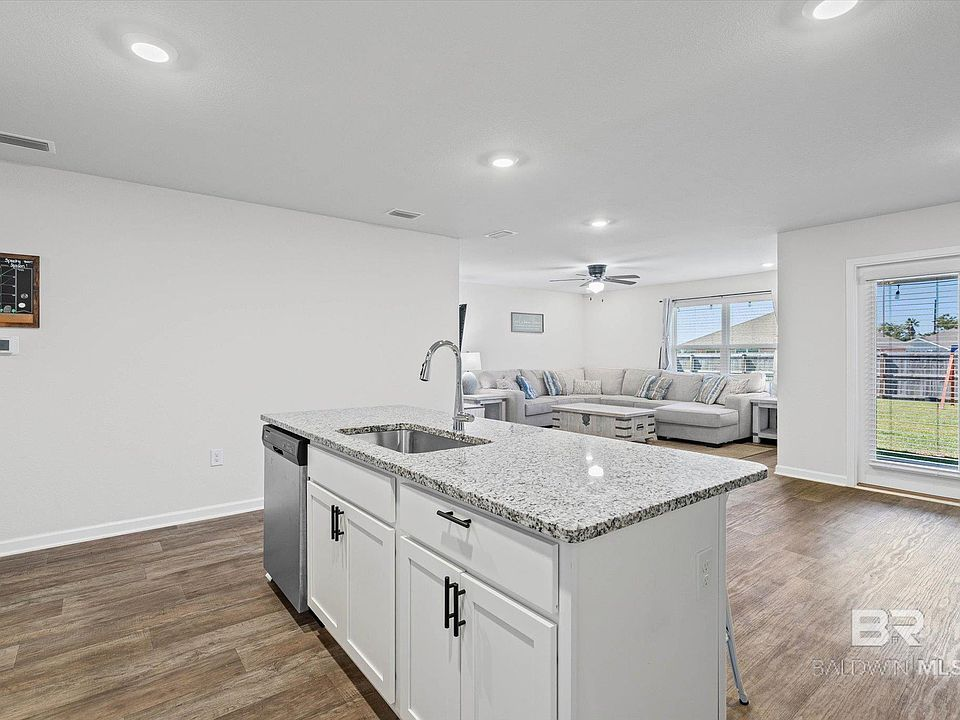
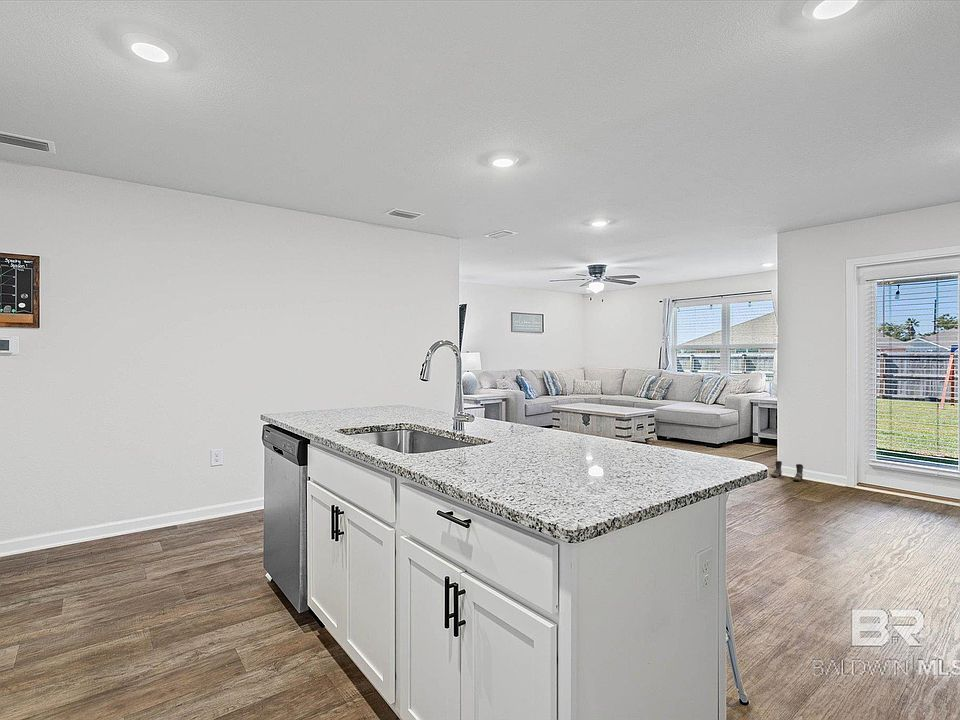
+ boots [770,460,804,482]
